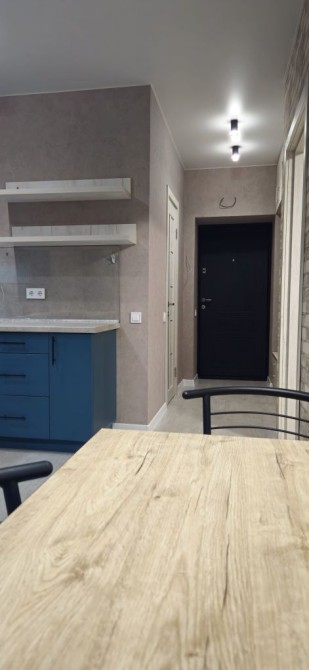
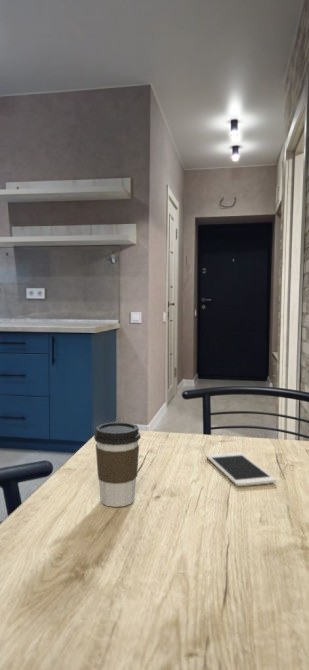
+ coffee cup [93,421,141,508]
+ cell phone [205,451,277,487]
